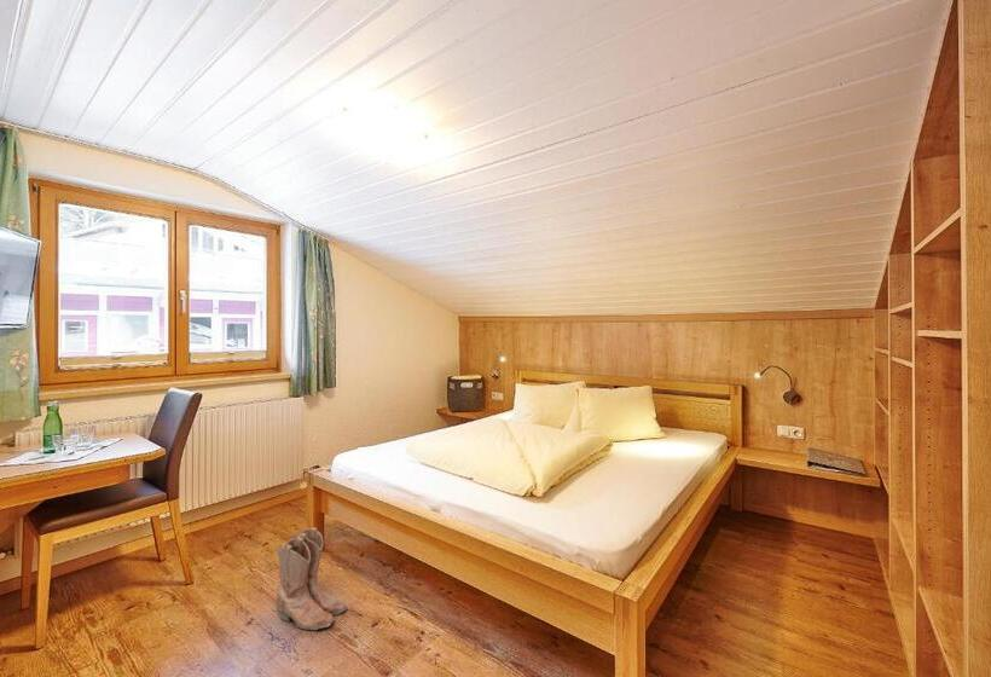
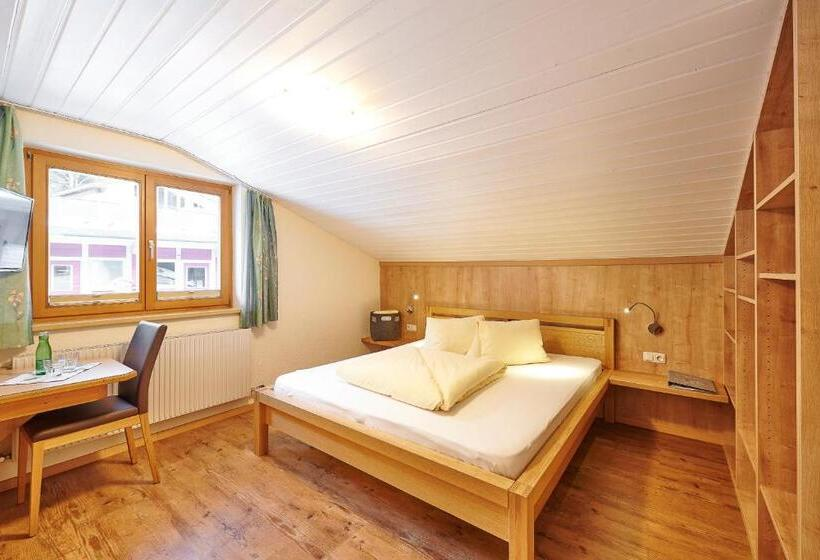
- boots [276,526,348,631]
